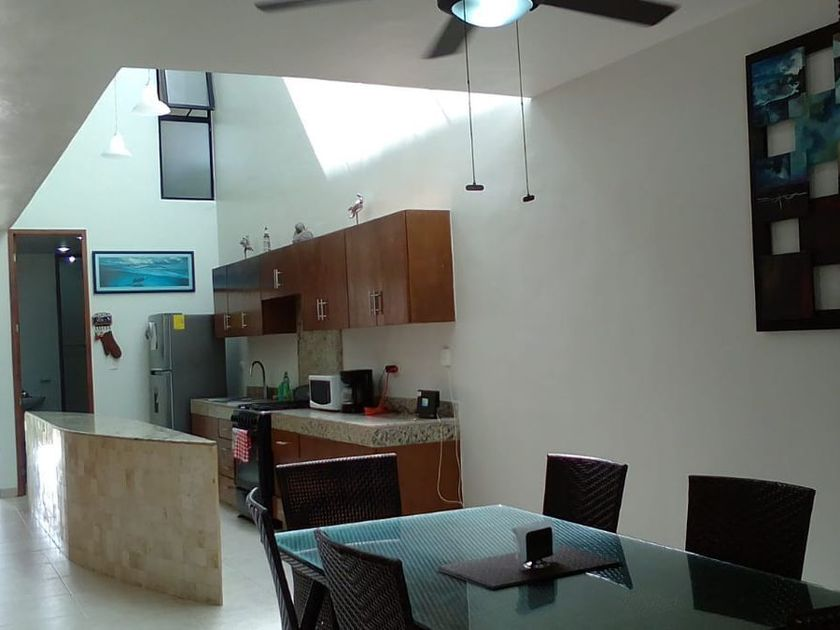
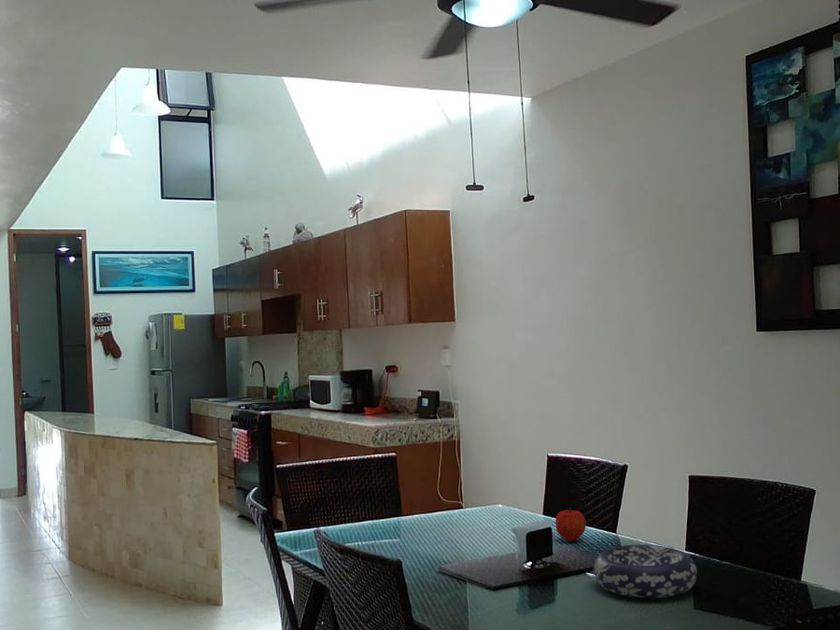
+ fruit [555,507,587,542]
+ decorative bowl [593,544,698,599]
